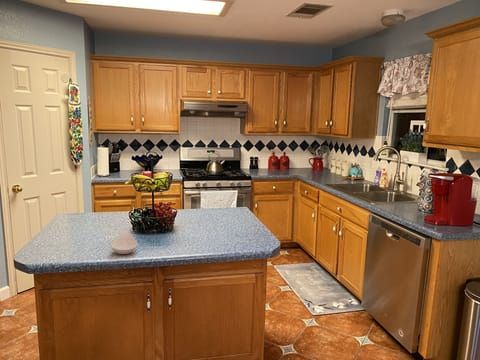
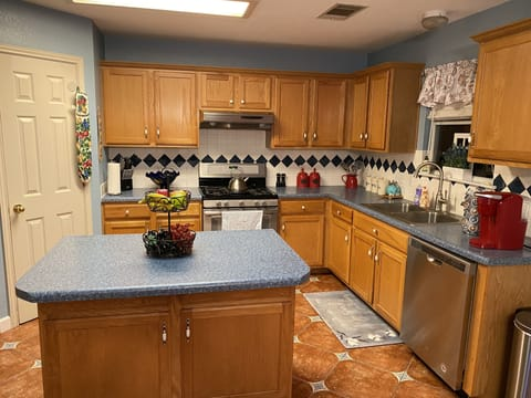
- spoon rest [110,230,138,255]
